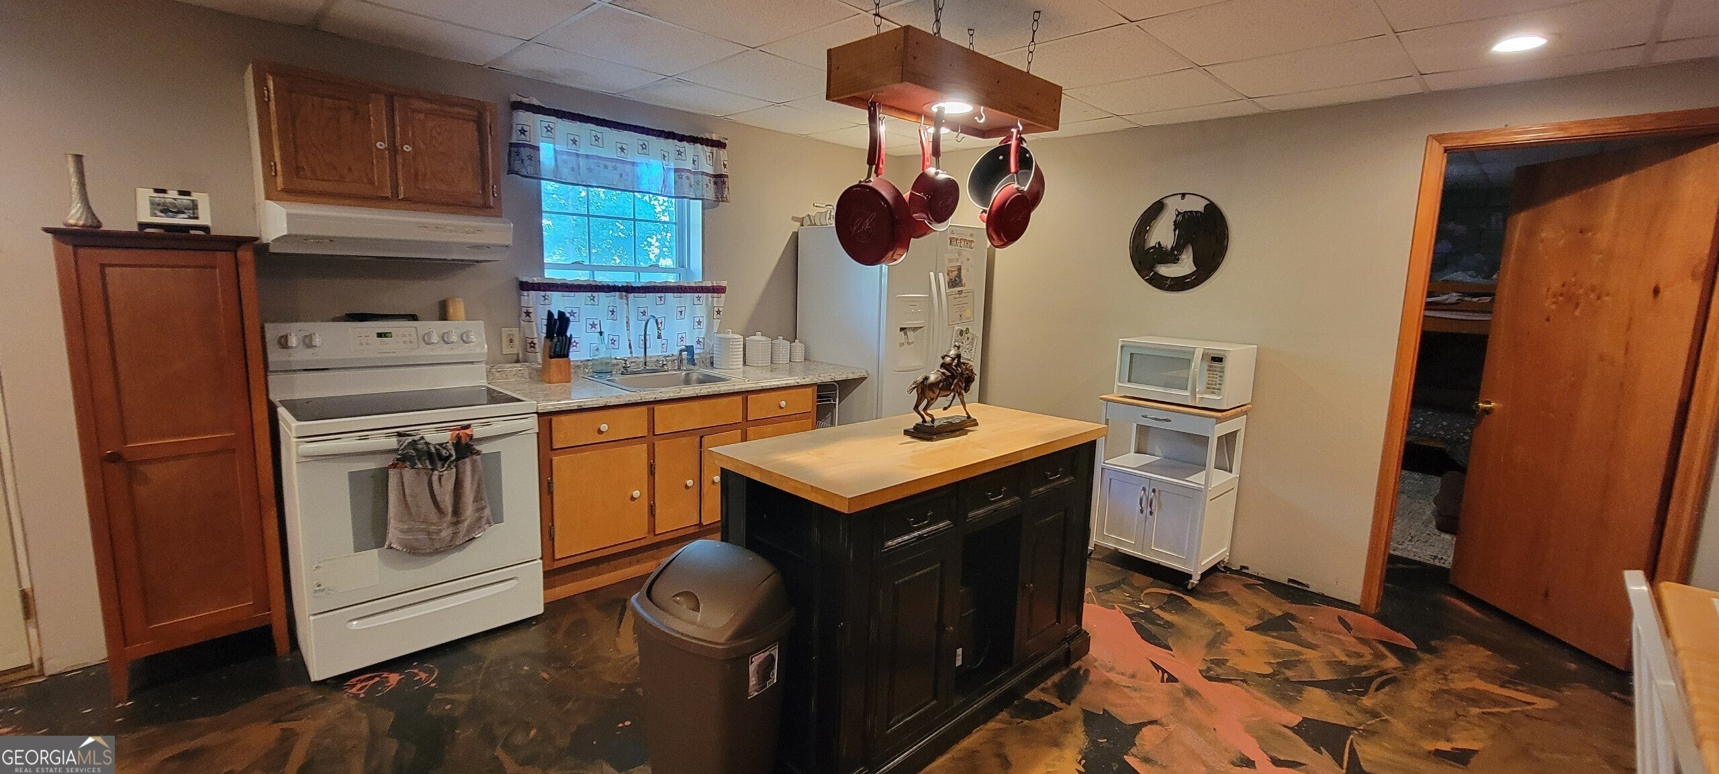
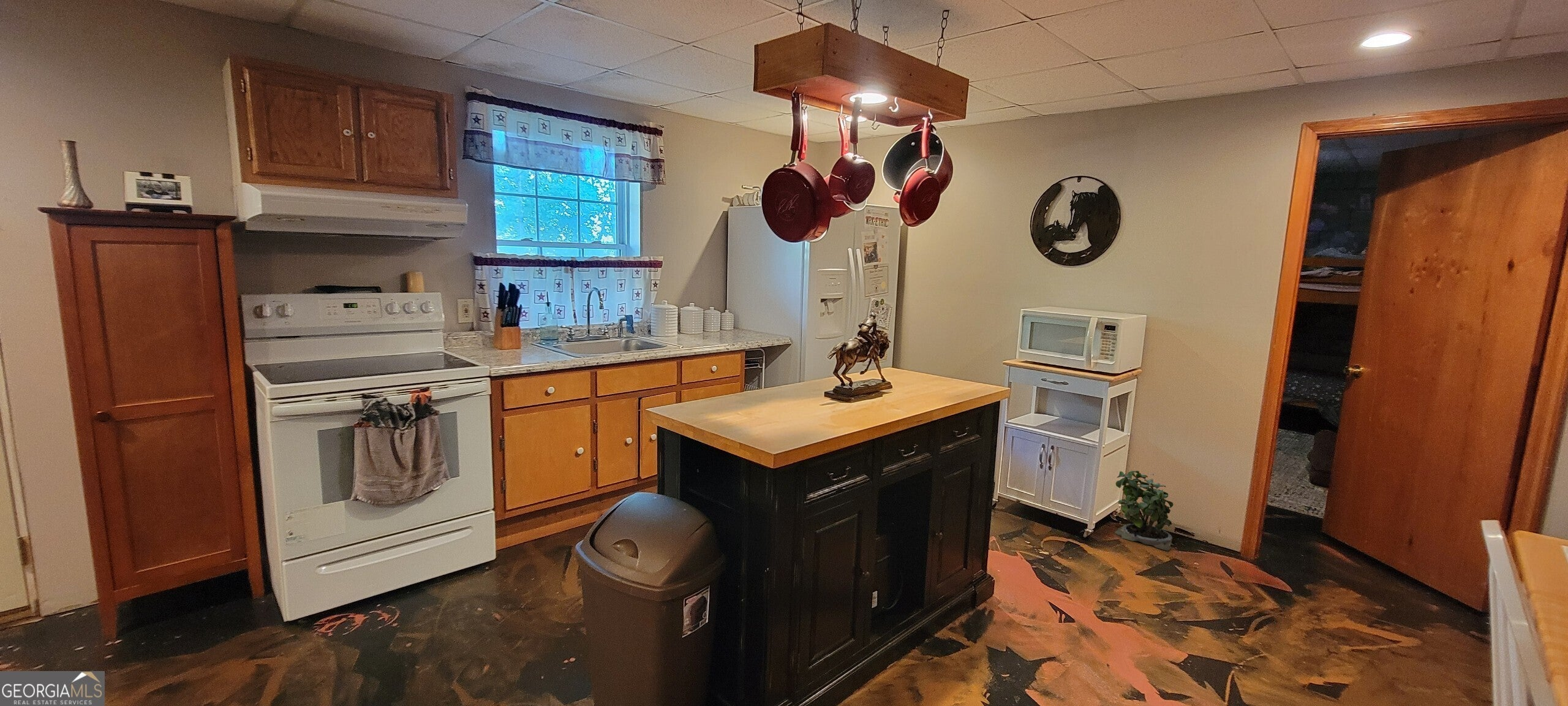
+ potted plant [1114,470,1174,552]
